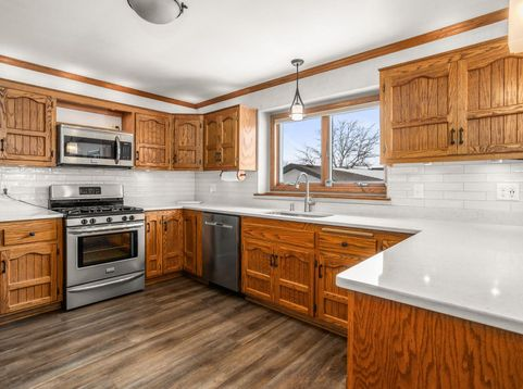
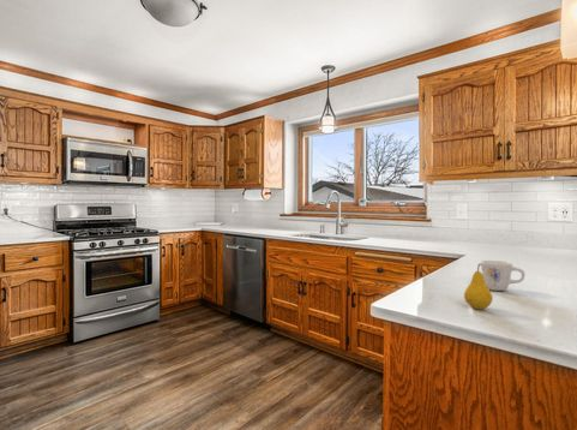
+ fruit [463,263,494,310]
+ mug [480,259,527,292]
